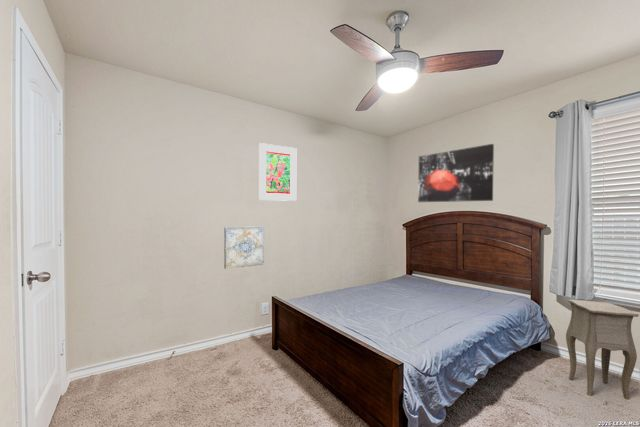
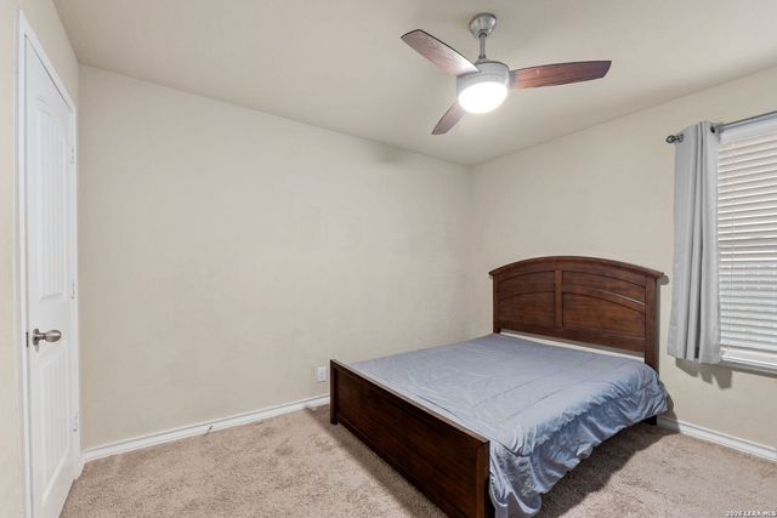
- wall art [417,143,495,203]
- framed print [258,142,297,202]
- wall art [223,225,265,270]
- side table [565,298,639,406]
